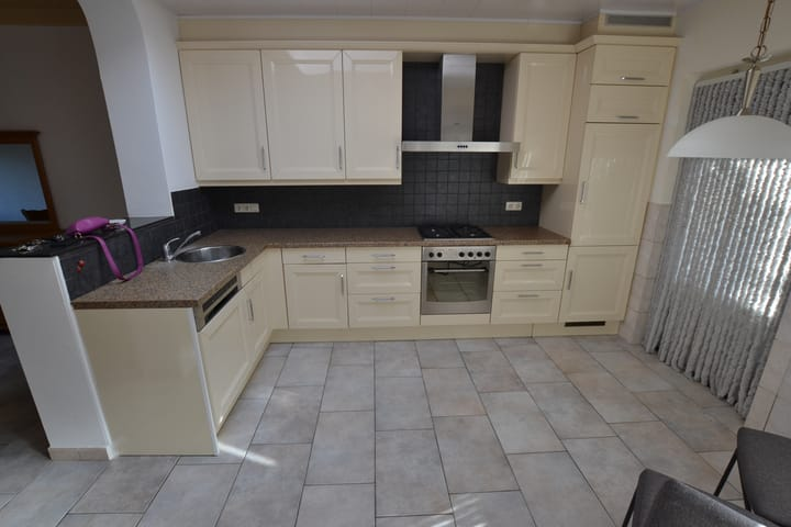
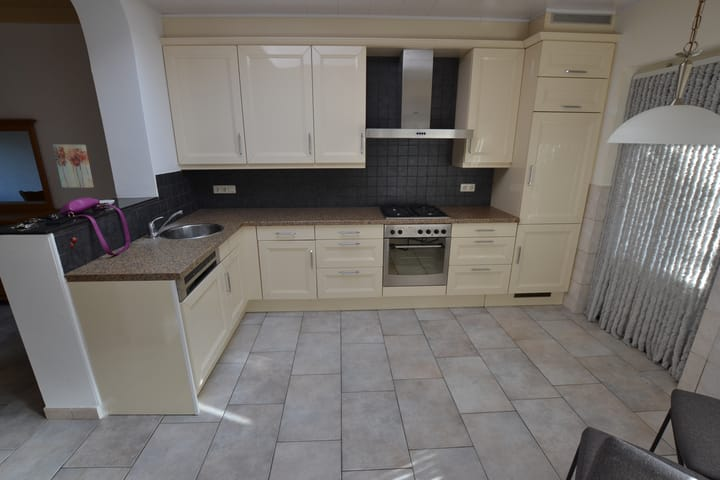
+ wall art [52,143,95,189]
